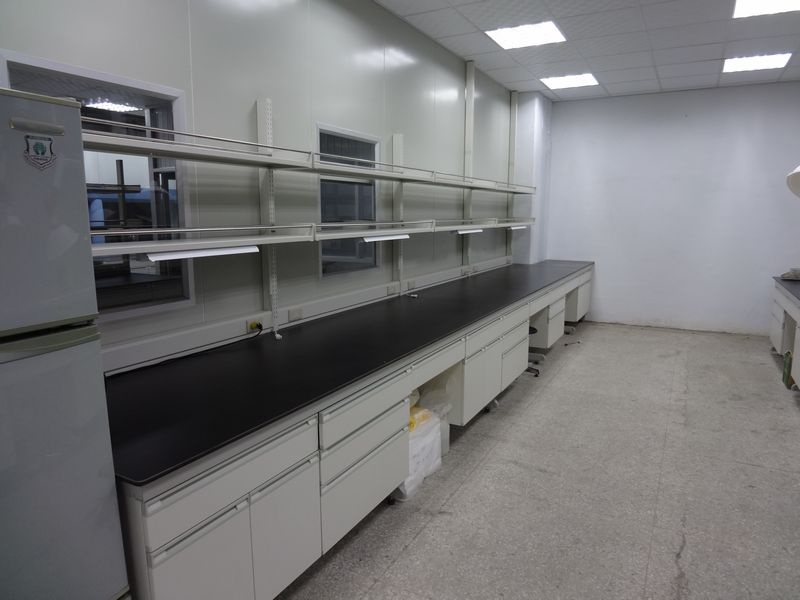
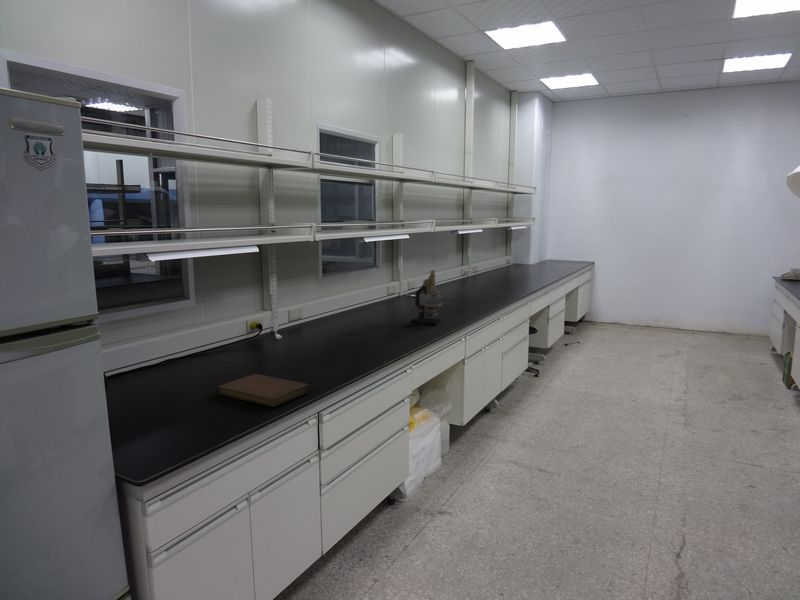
+ microscope [409,269,443,325]
+ notebook [217,373,311,408]
